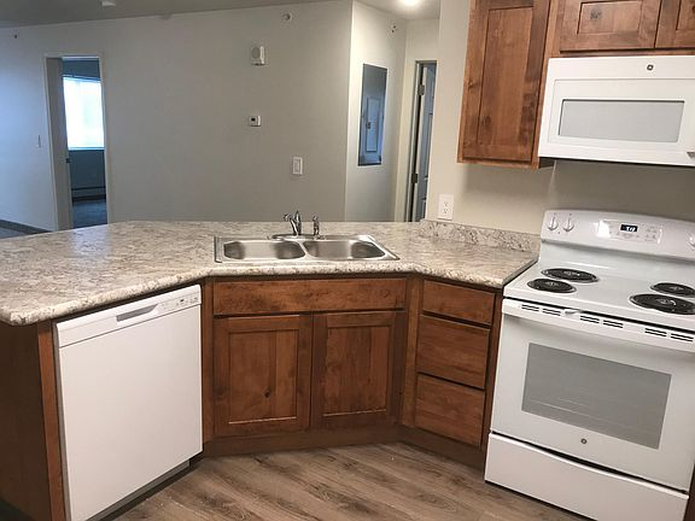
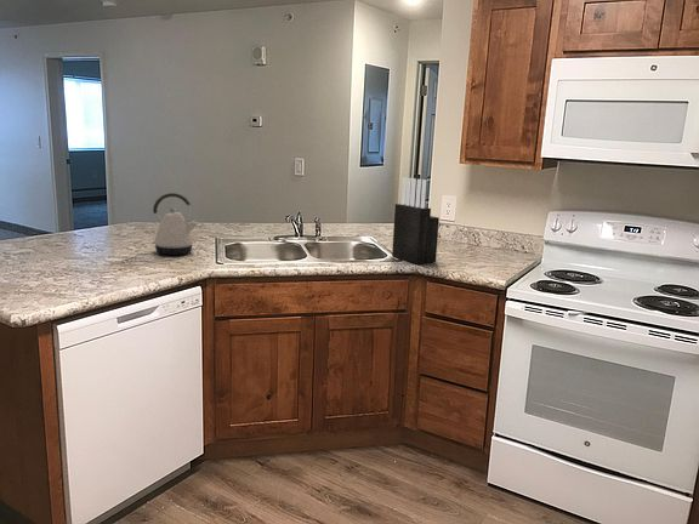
+ knife block [391,176,441,264]
+ kettle [150,192,199,256]
